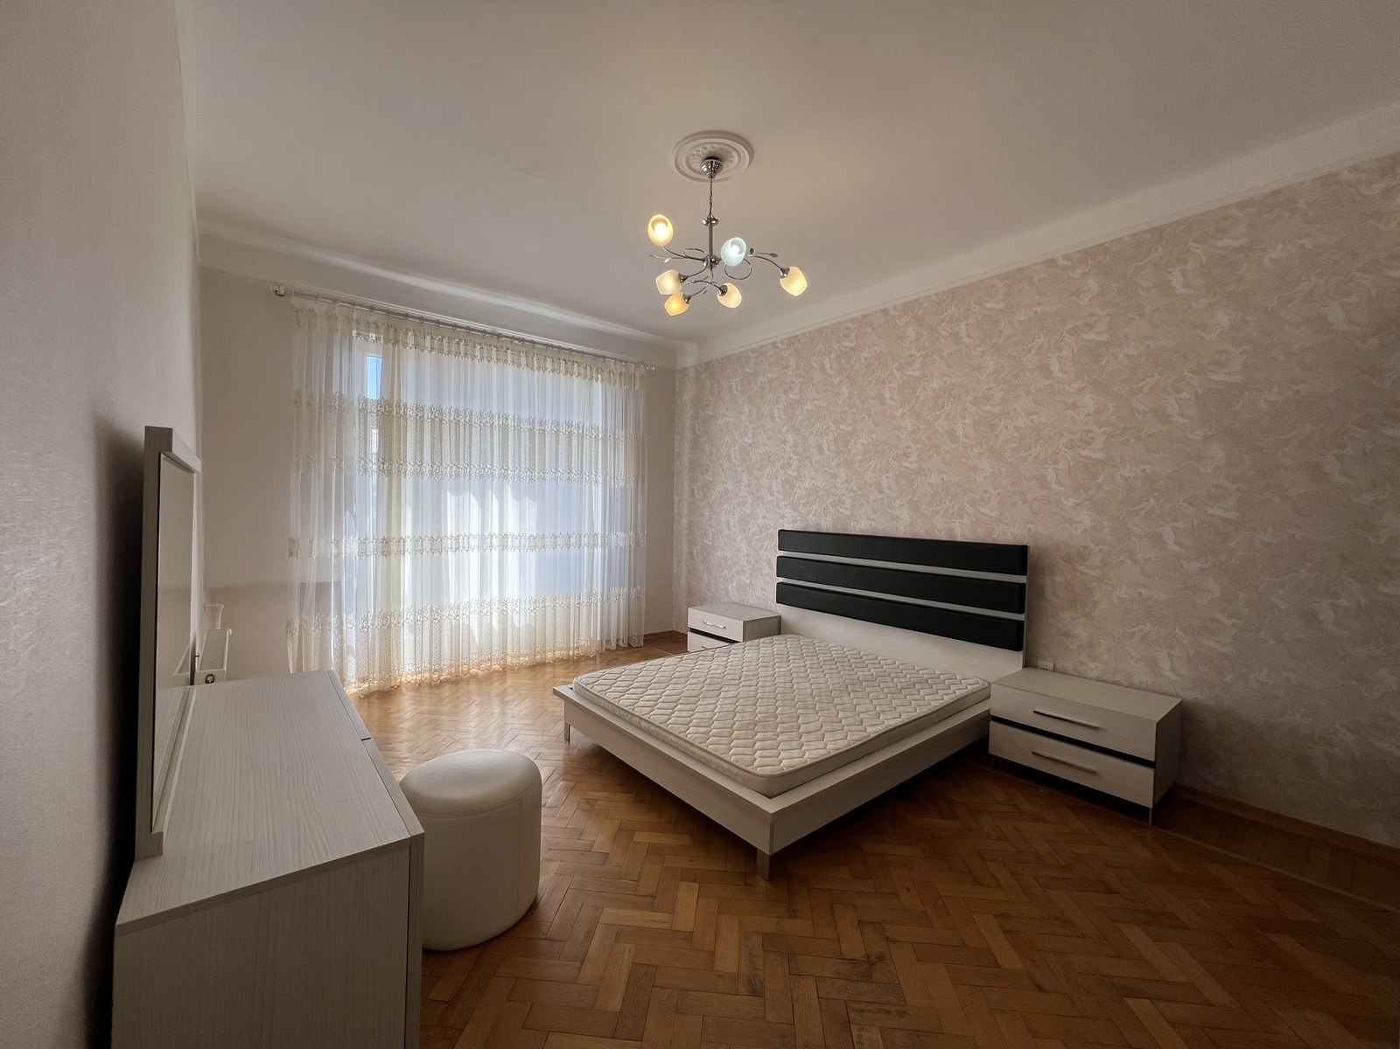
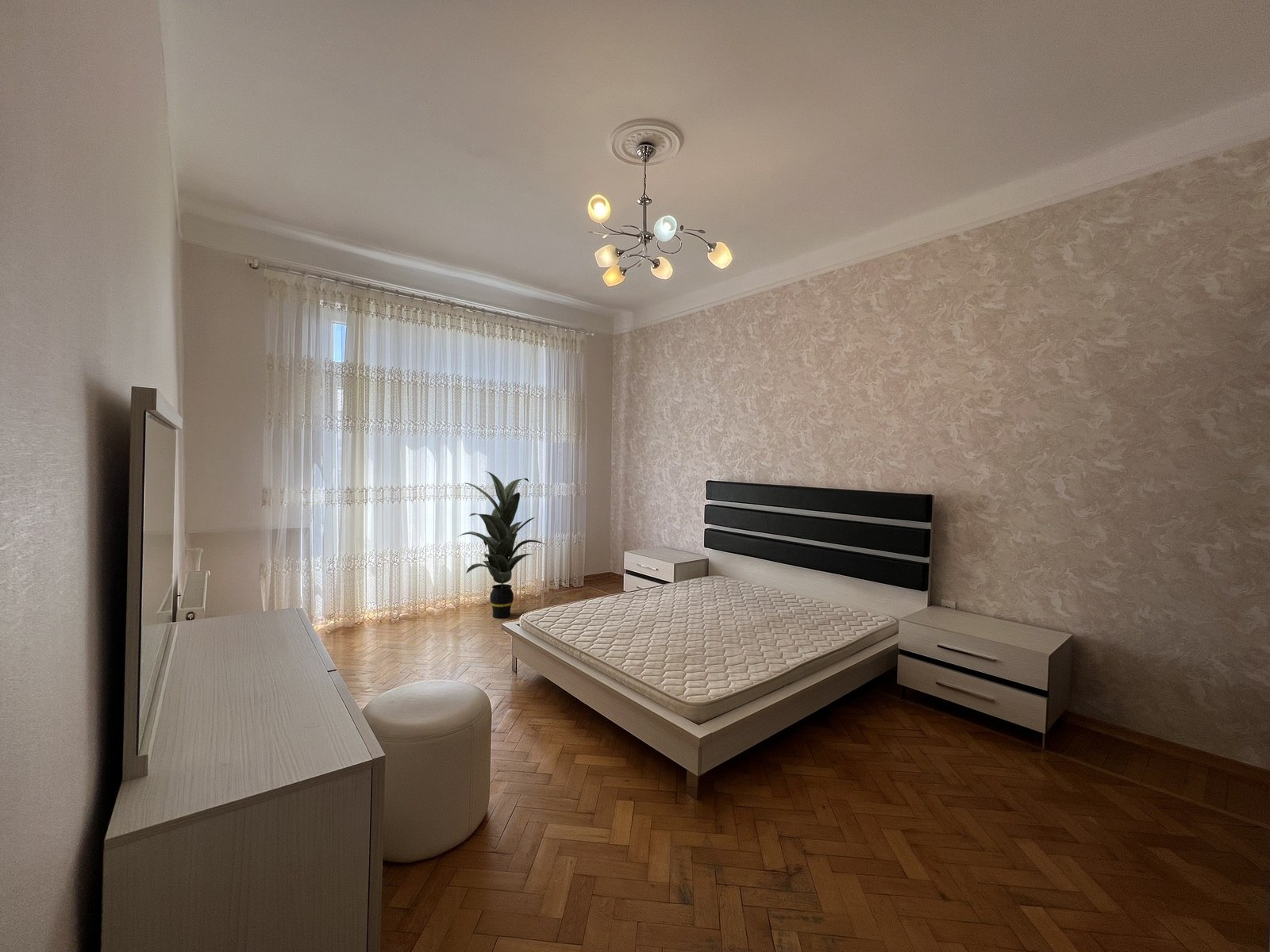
+ indoor plant [458,470,548,619]
